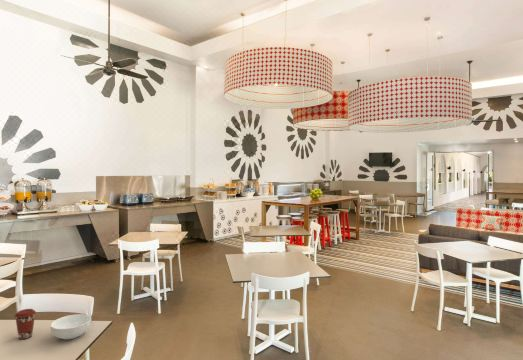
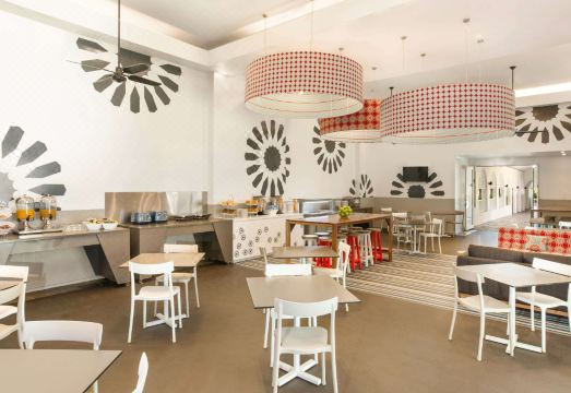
- coffee cup [13,308,37,340]
- cereal bowl [50,313,92,341]
